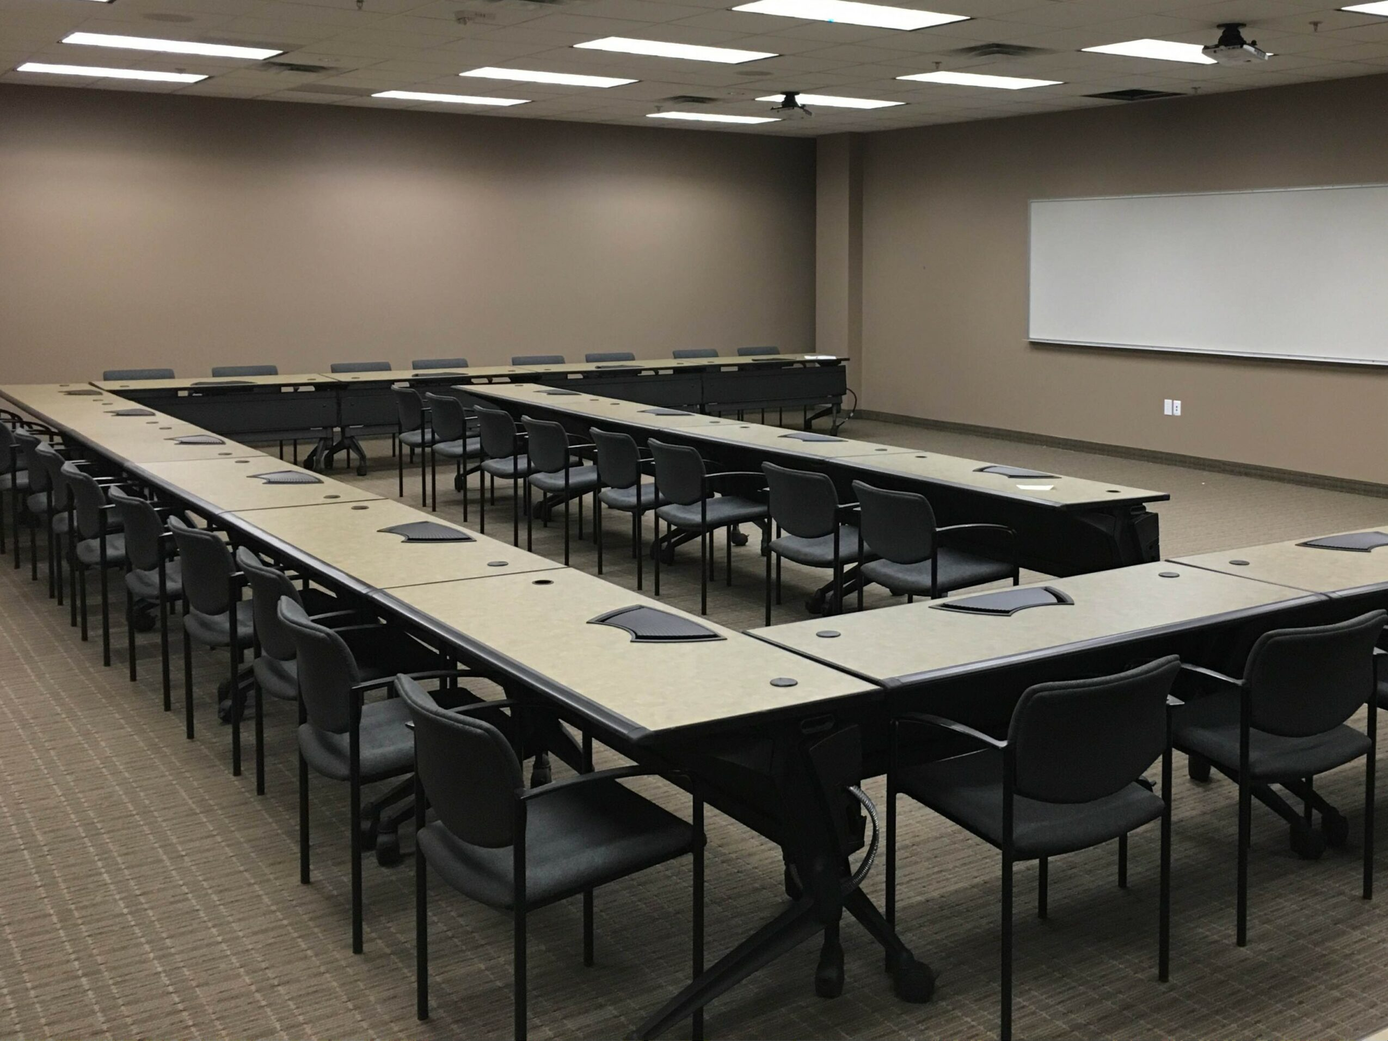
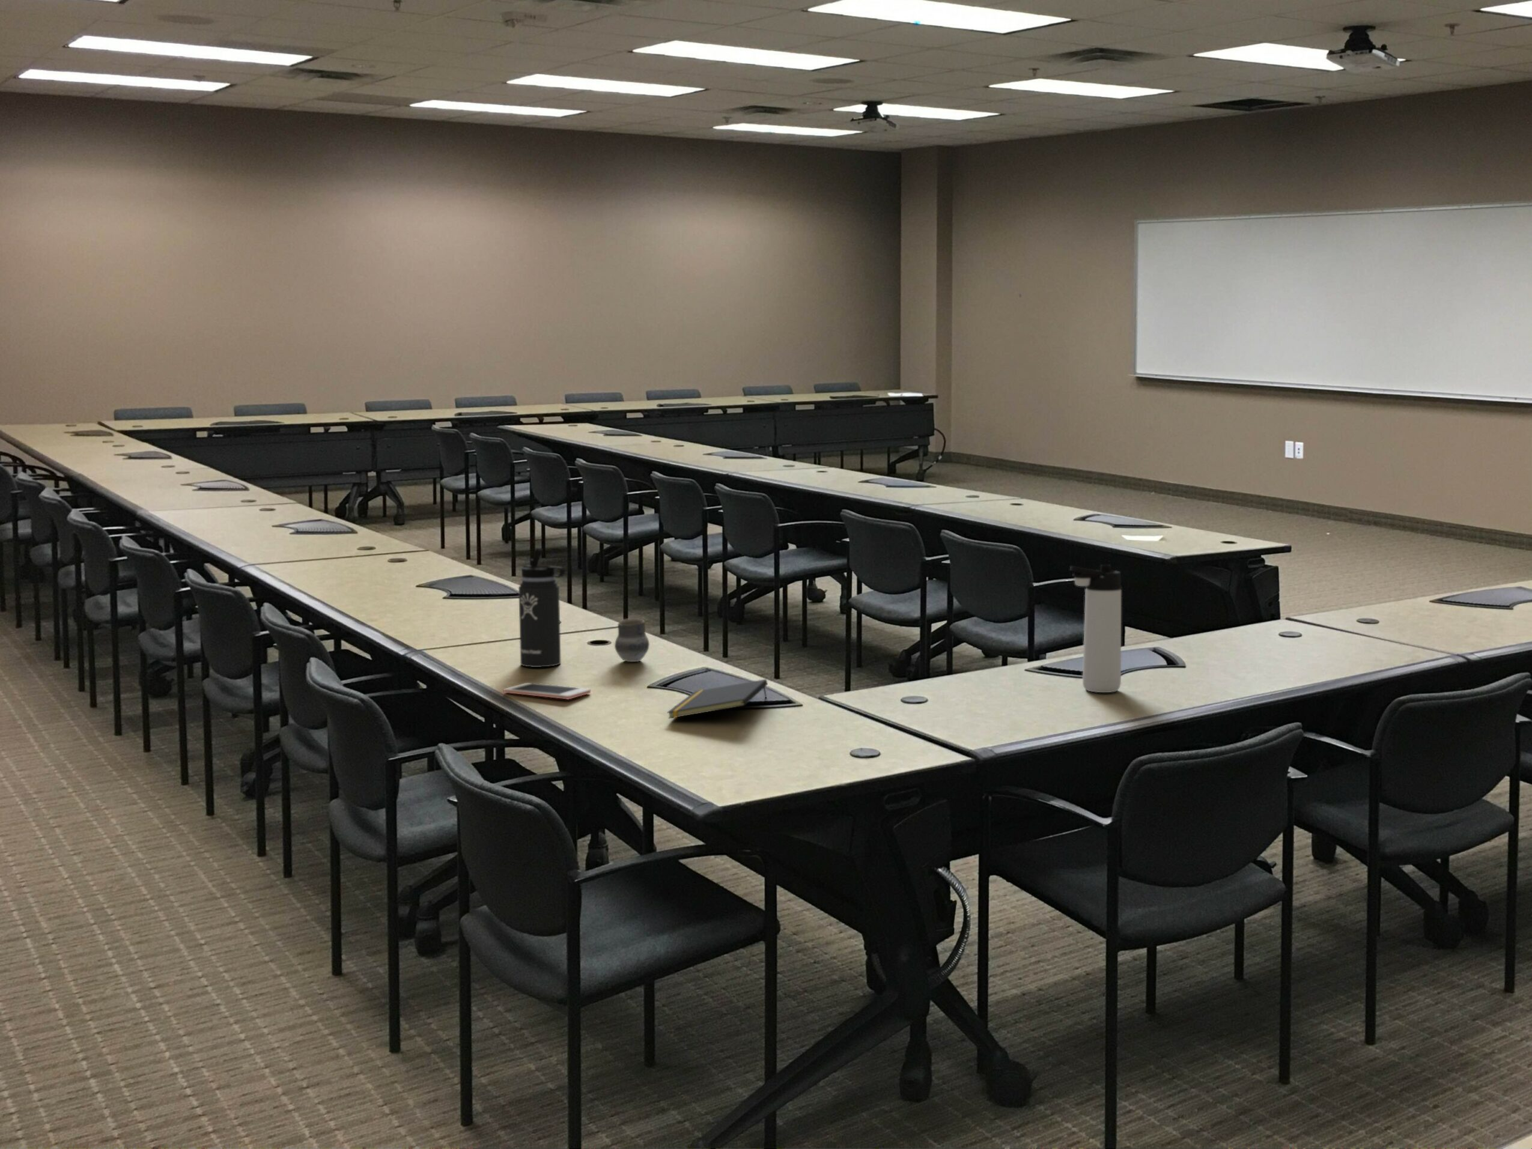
+ thermos bottle [518,548,565,667]
+ thermos bottle [1070,564,1122,693]
+ notepad [666,678,768,719]
+ cell phone [503,682,592,700]
+ cup [614,618,650,663]
